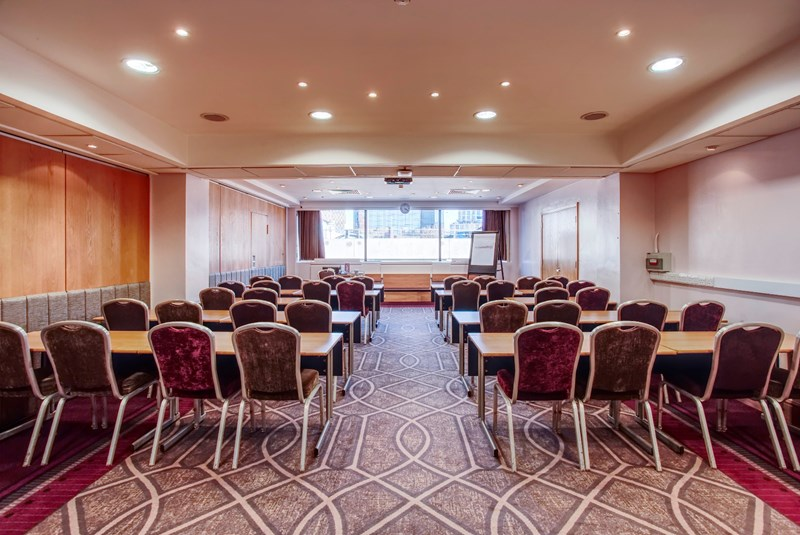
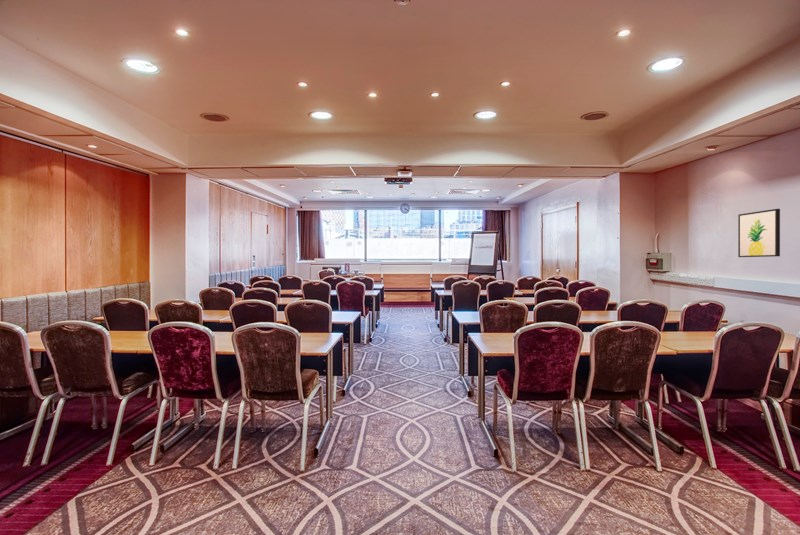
+ wall art [737,208,781,258]
